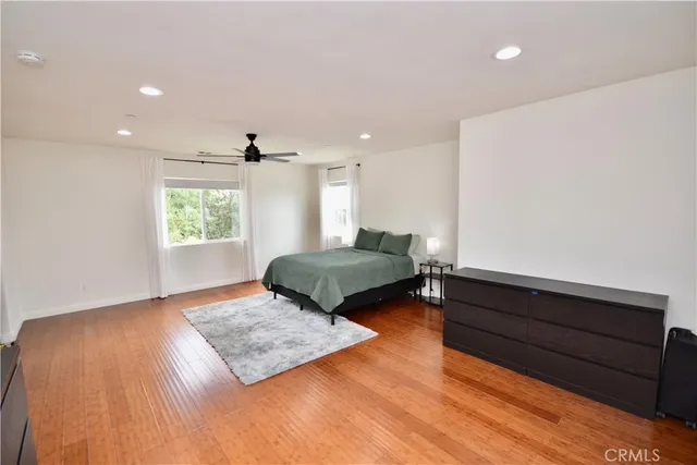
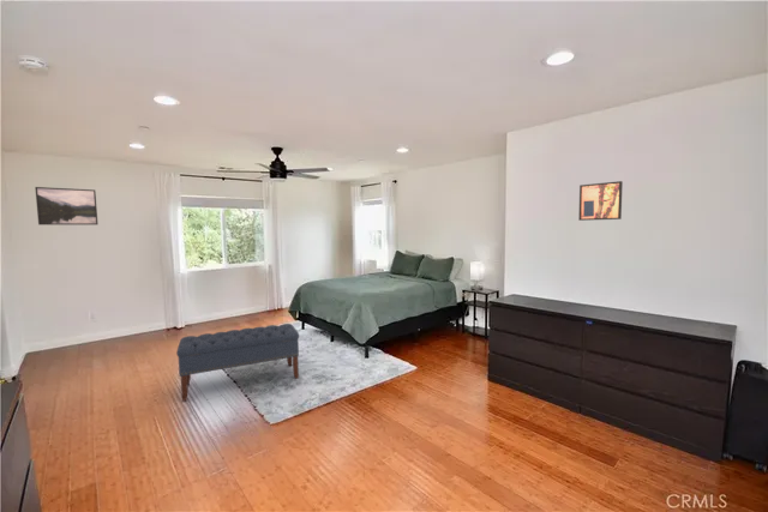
+ bench [175,323,300,403]
+ wall art [577,180,624,222]
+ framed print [34,186,98,225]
